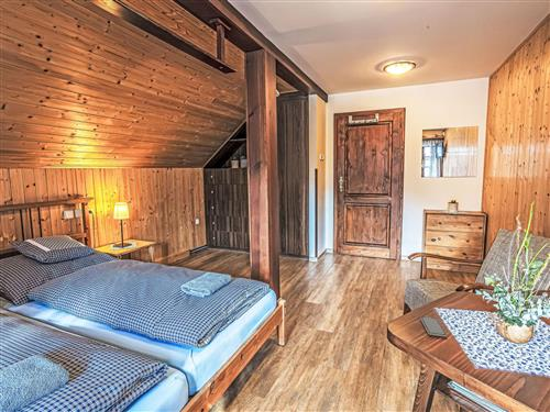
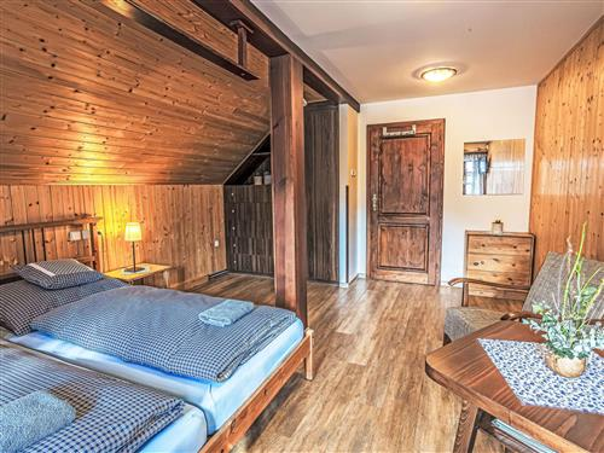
- smartphone [419,315,448,337]
